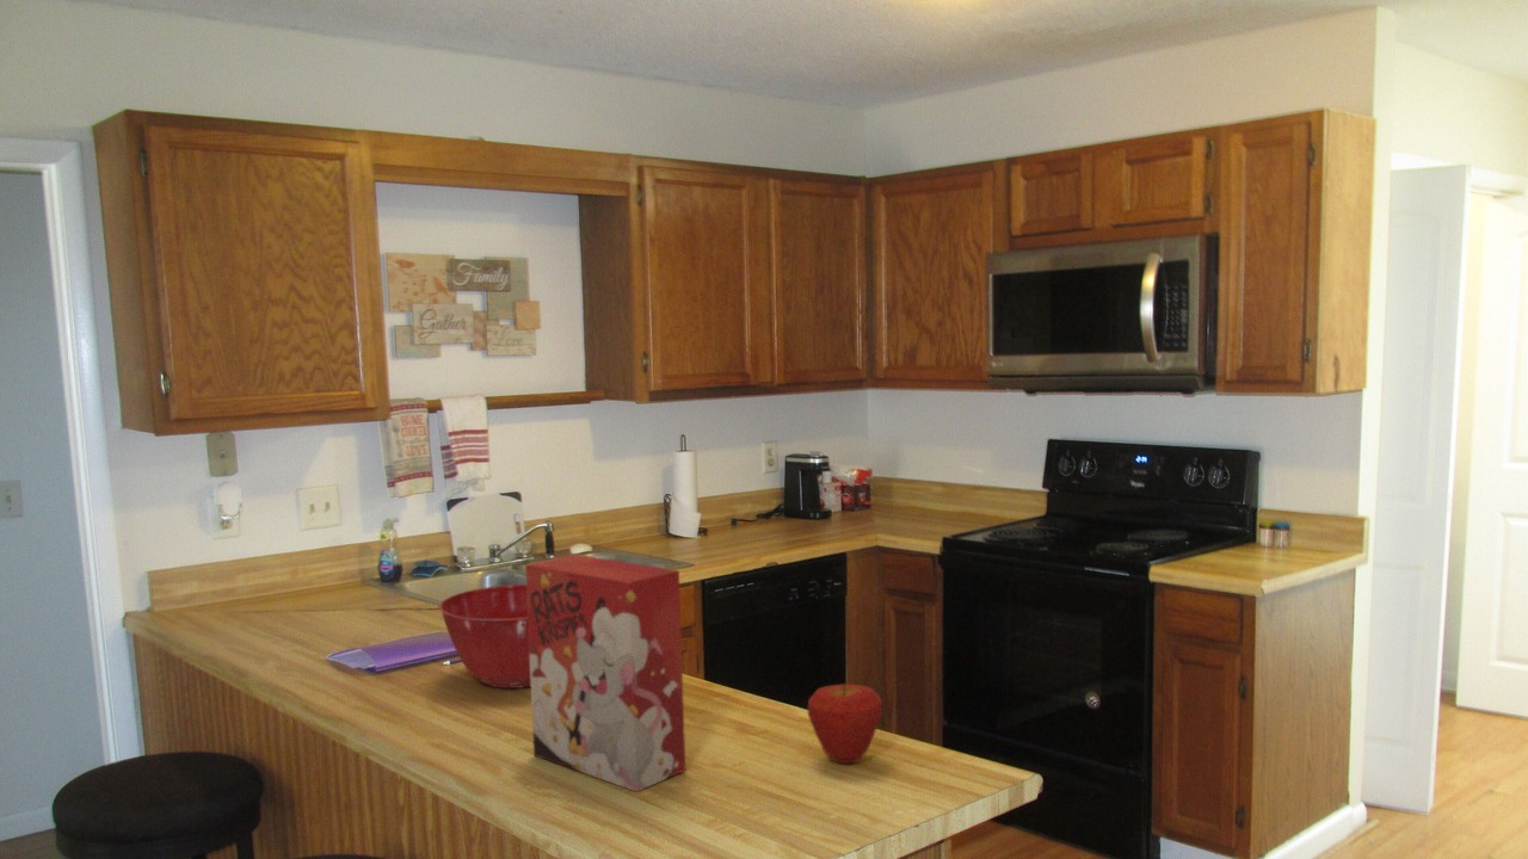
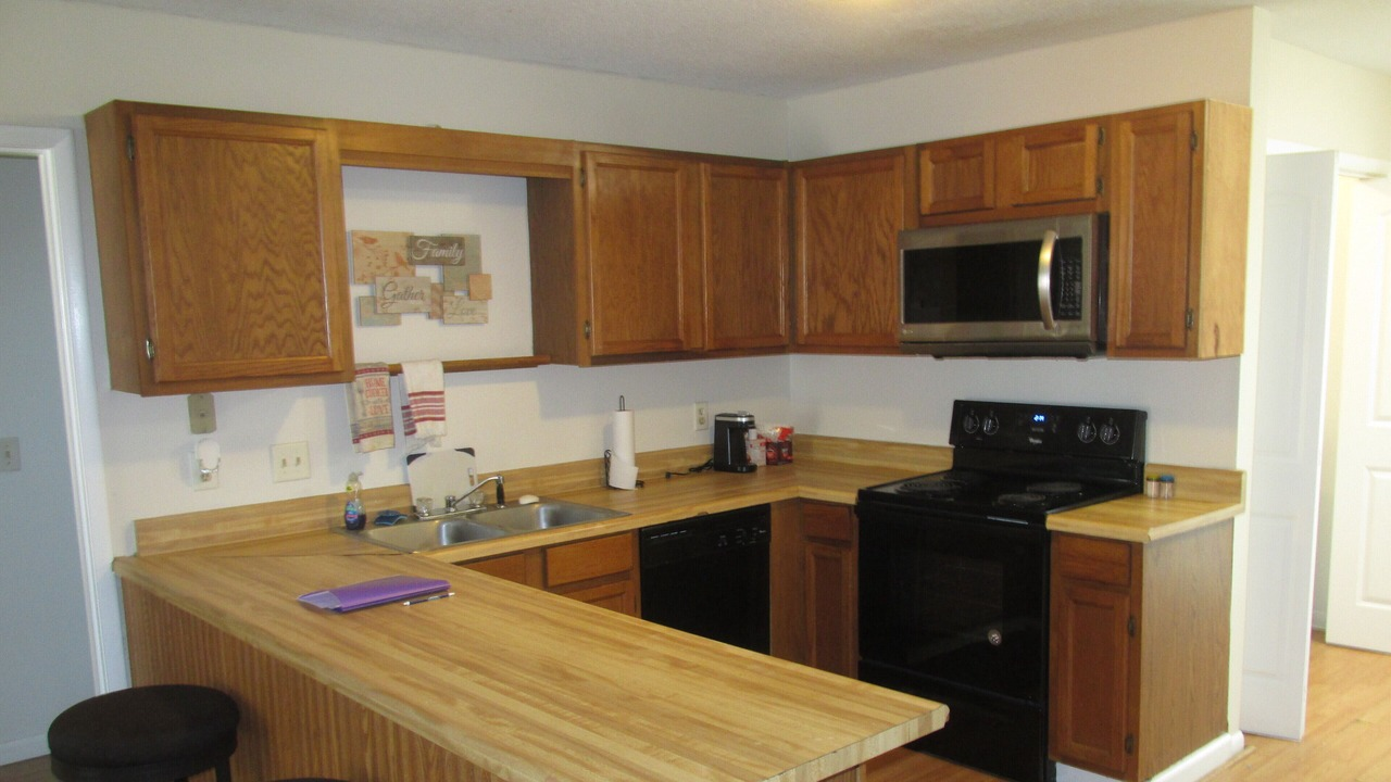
- mixing bowl [438,583,531,690]
- apple [807,682,883,765]
- cereal box [524,554,686,793]
